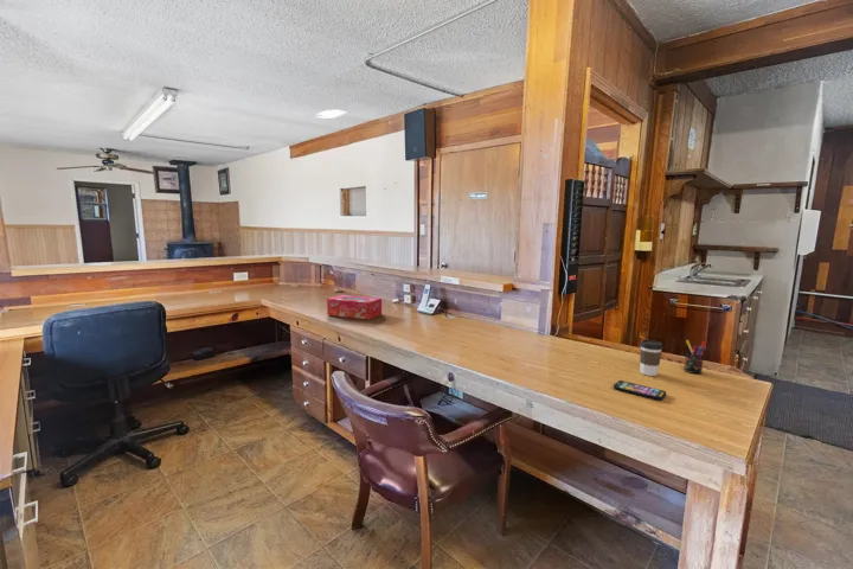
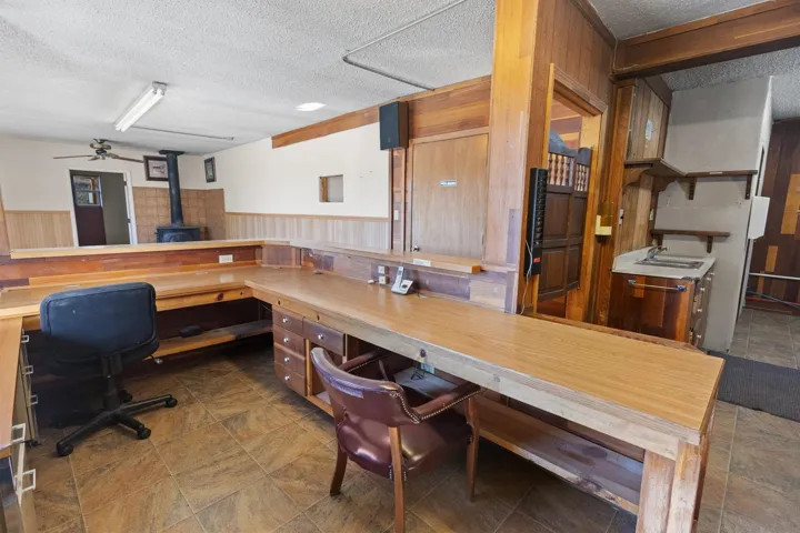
- pen holder [682,339,706,375]
- coffee cup [639,339,663,377]
- tissue box [326,294,383,320]
- smartphone [613,379,667,402]
